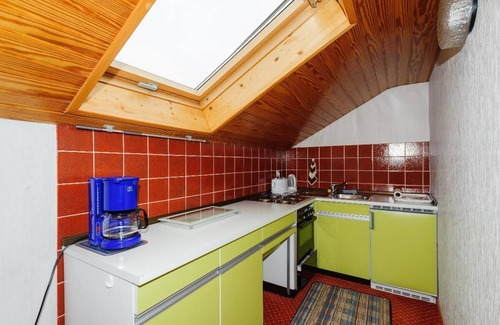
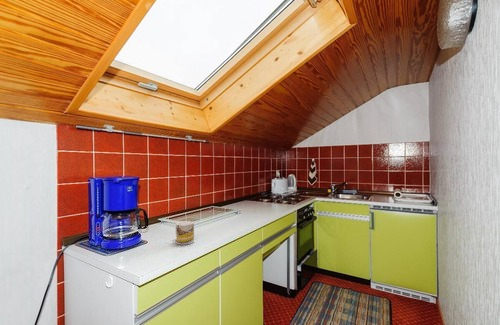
+ mug [174,220,195,246]
